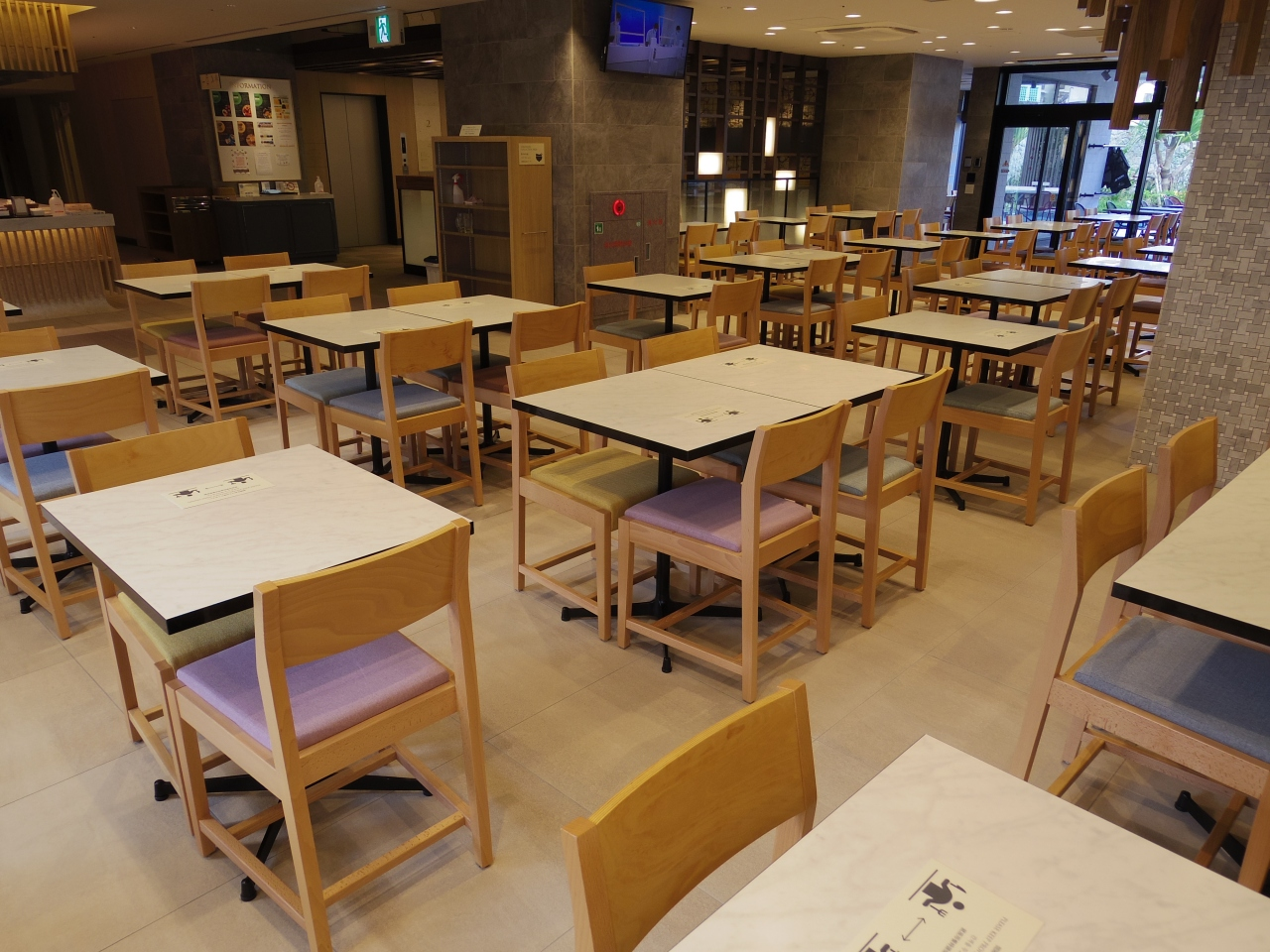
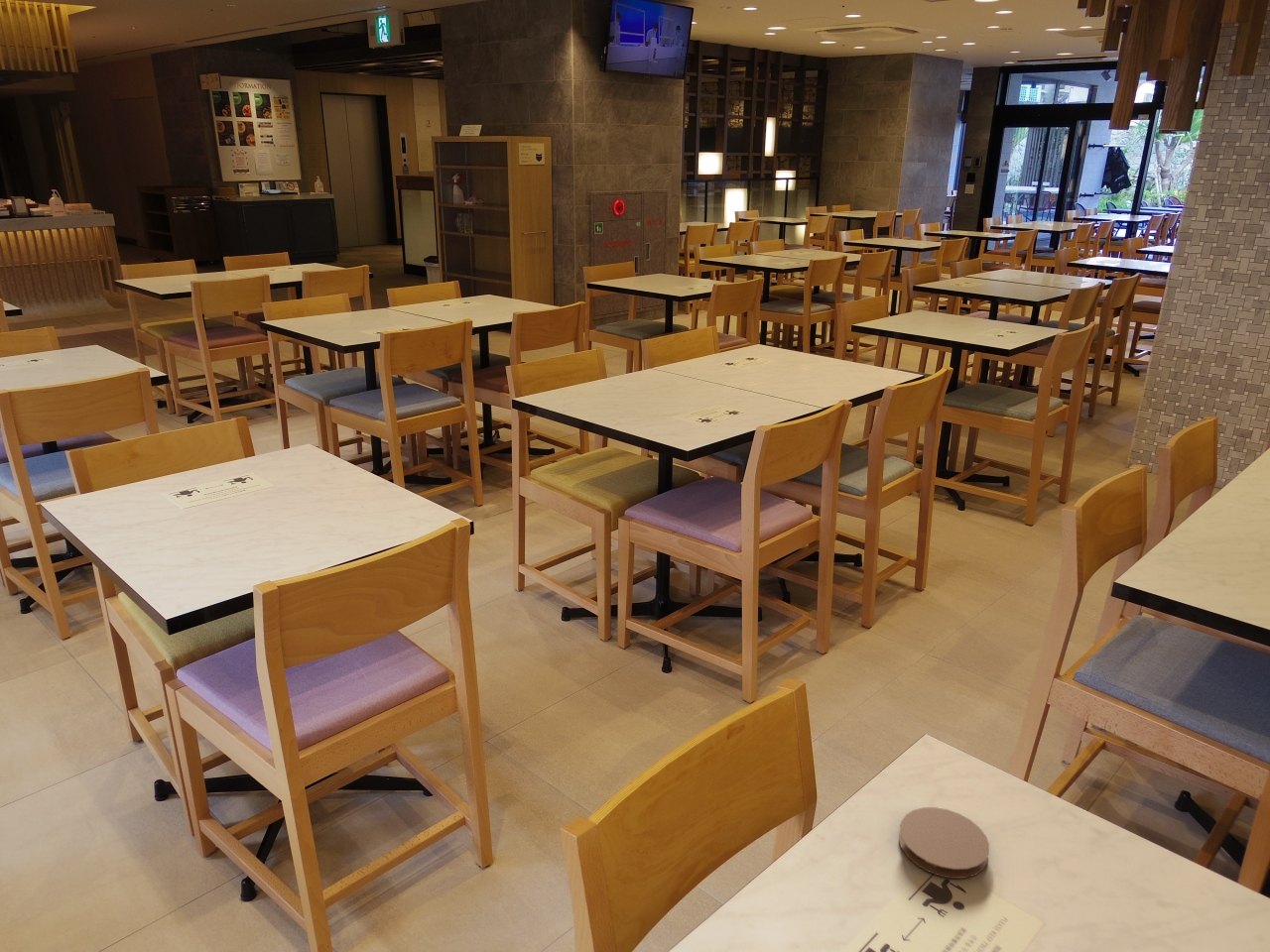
+ coaster [898,806,990,880]
